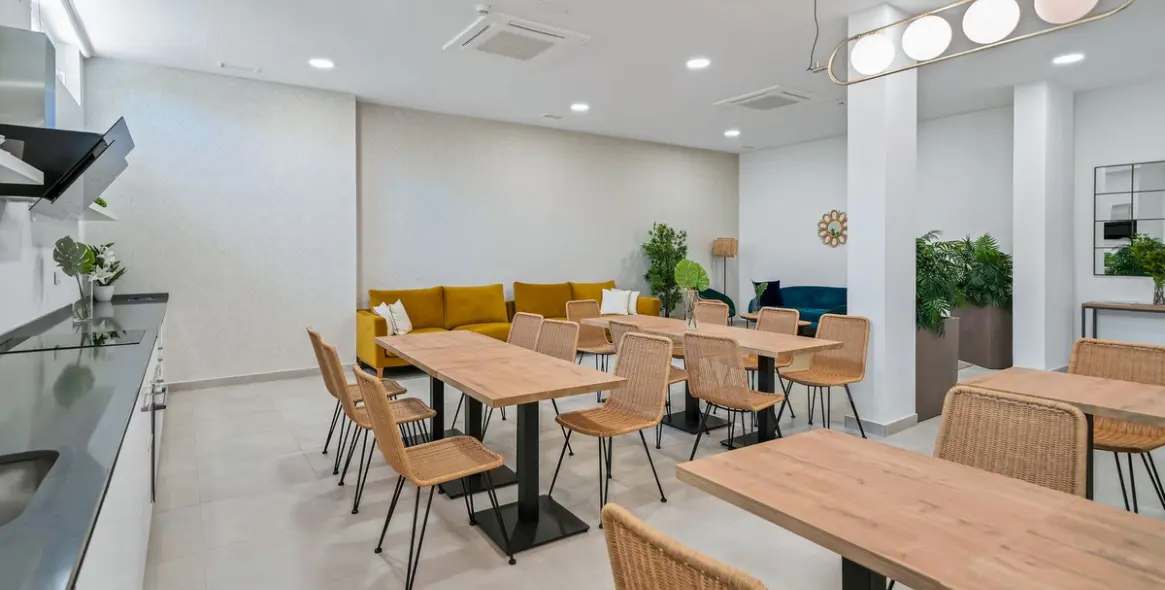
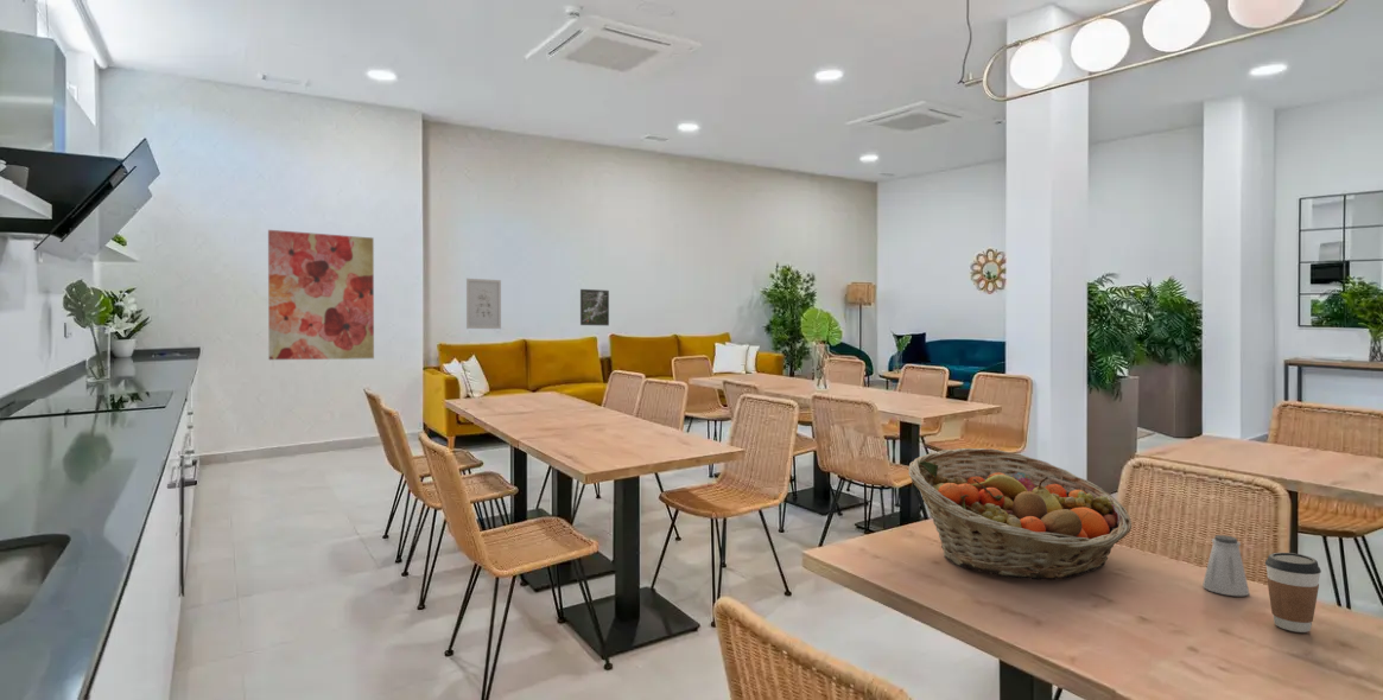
+ fruit basket [907,447,1133,581]
+ wall art [267,229,375,361]
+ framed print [579,288,610,326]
+ saltshaker [1201,534,1251,597]
+ coffee cup [1264,552,1322,634]
+ wall art [465,278,502,330]
